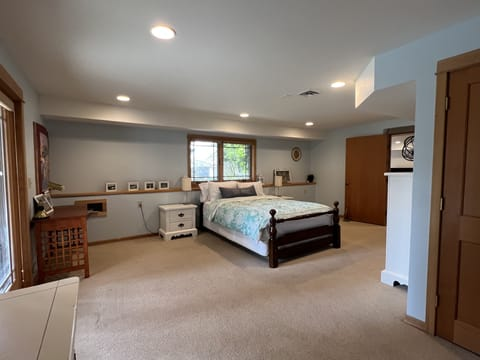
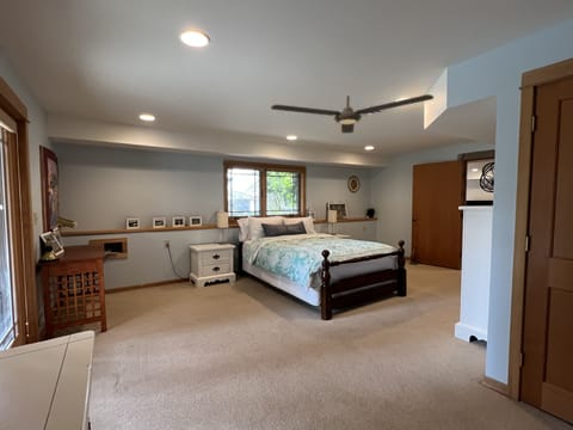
+ ceiling fan [270,93,436,134]
